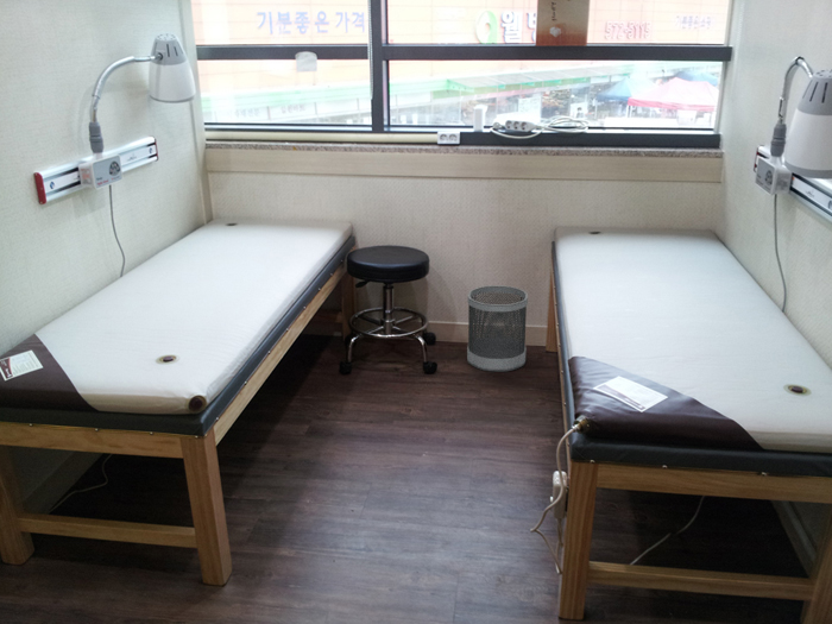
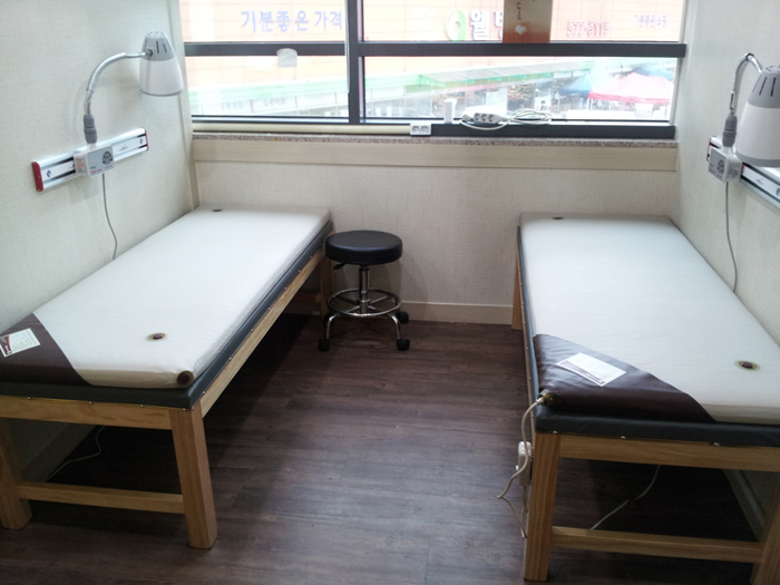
- wastebasket [466,284,529,373]
